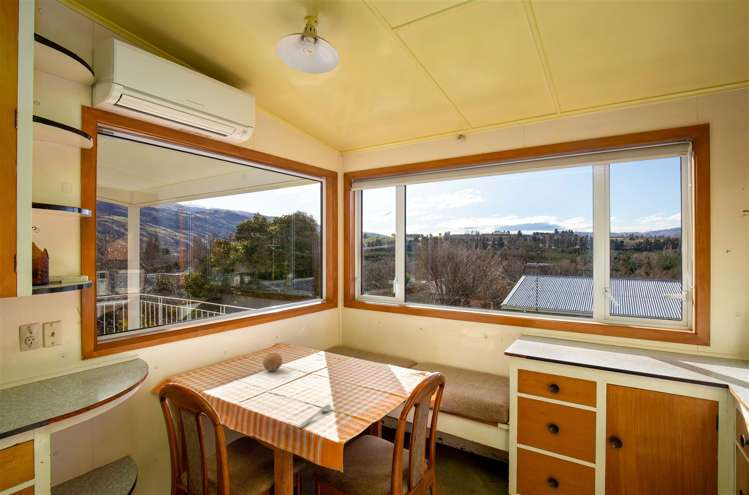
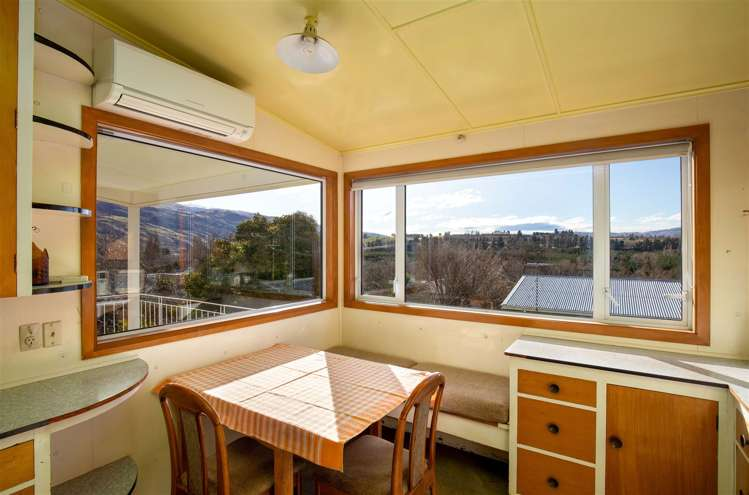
- fruit [262,352,283,372]
- spoon [298,404,332,429]
